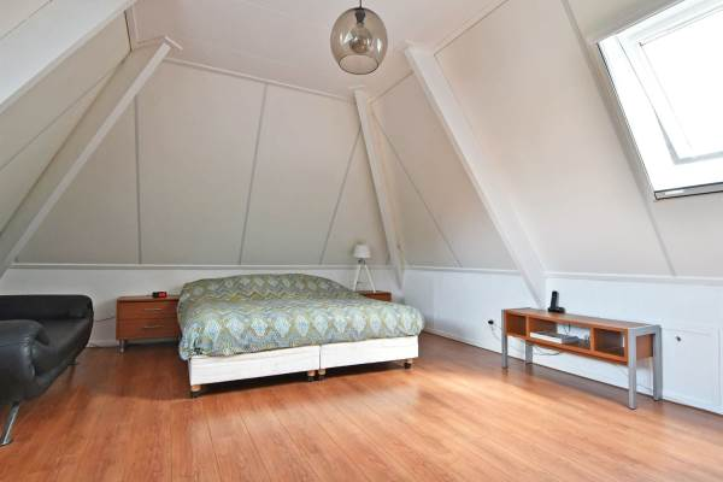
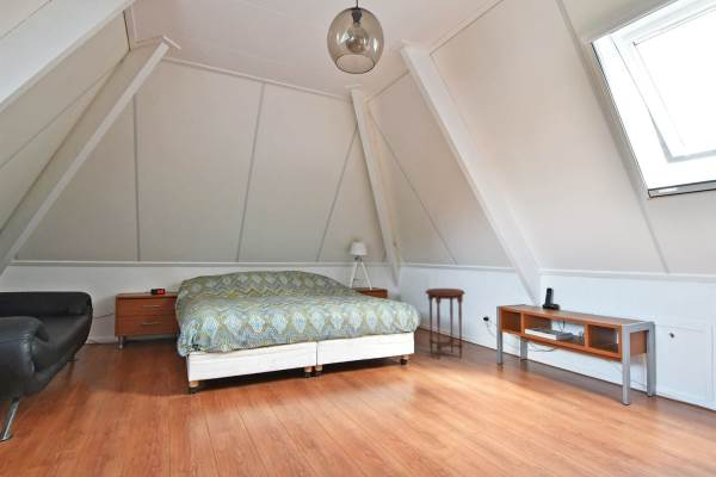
+ side table [424,287,467,360]
